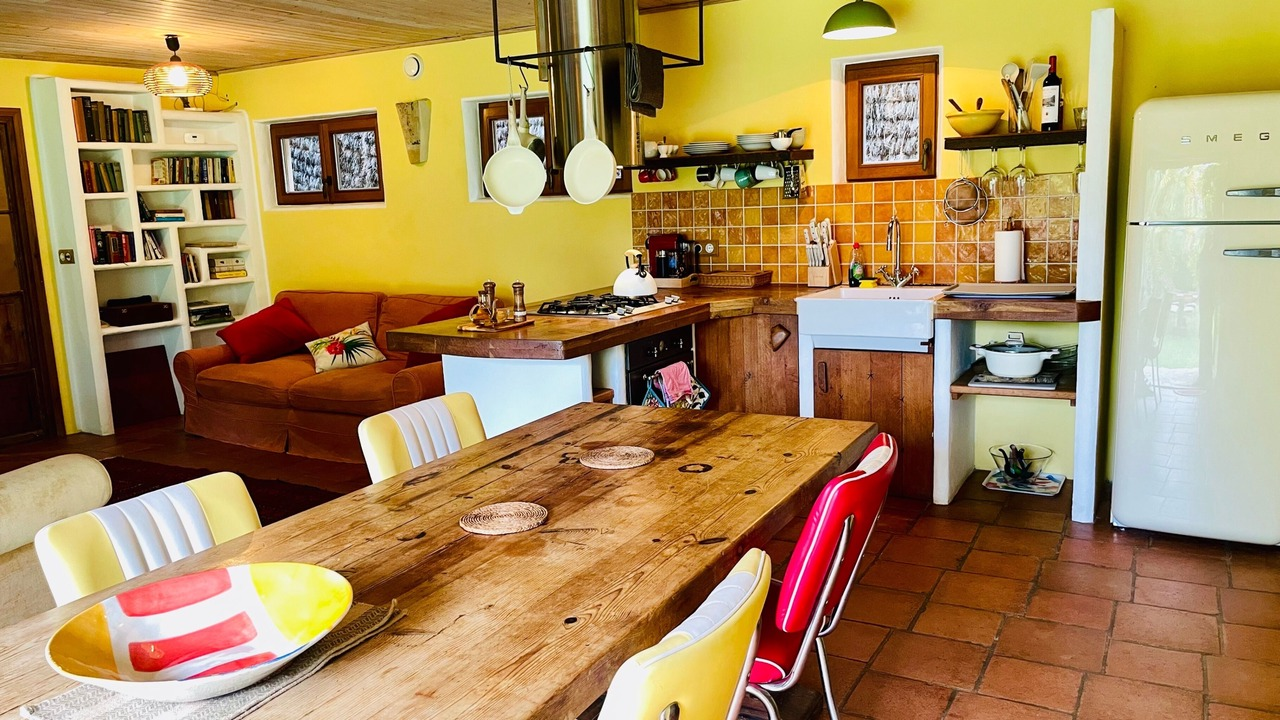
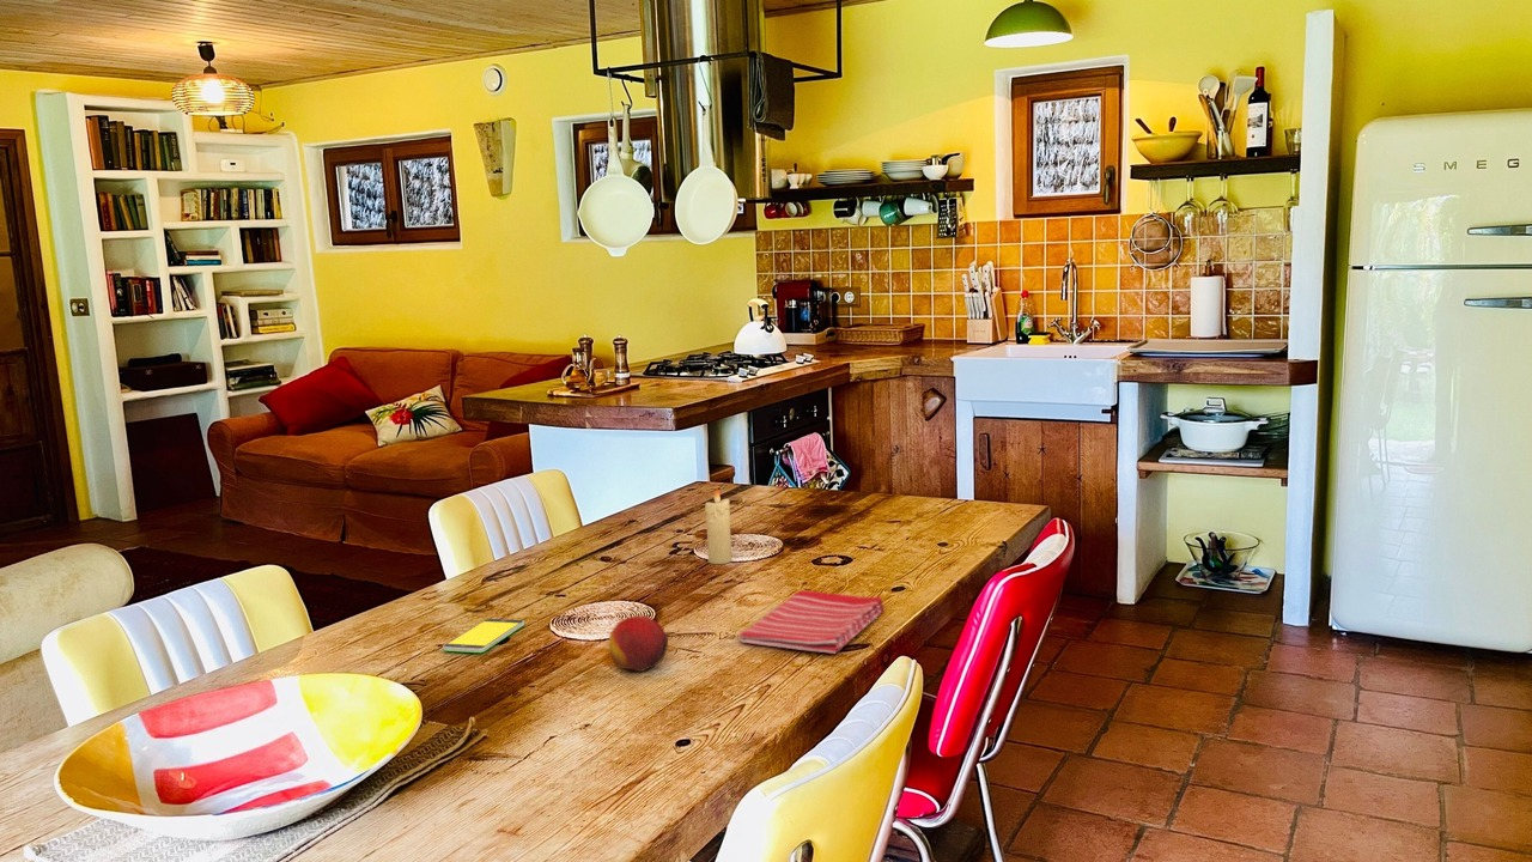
+ fruit [608,615,669,673]
+ candle [704,487,732,565]
+ smartphone [442,618,525,654]
+ dish towel [737,589,886,655]
